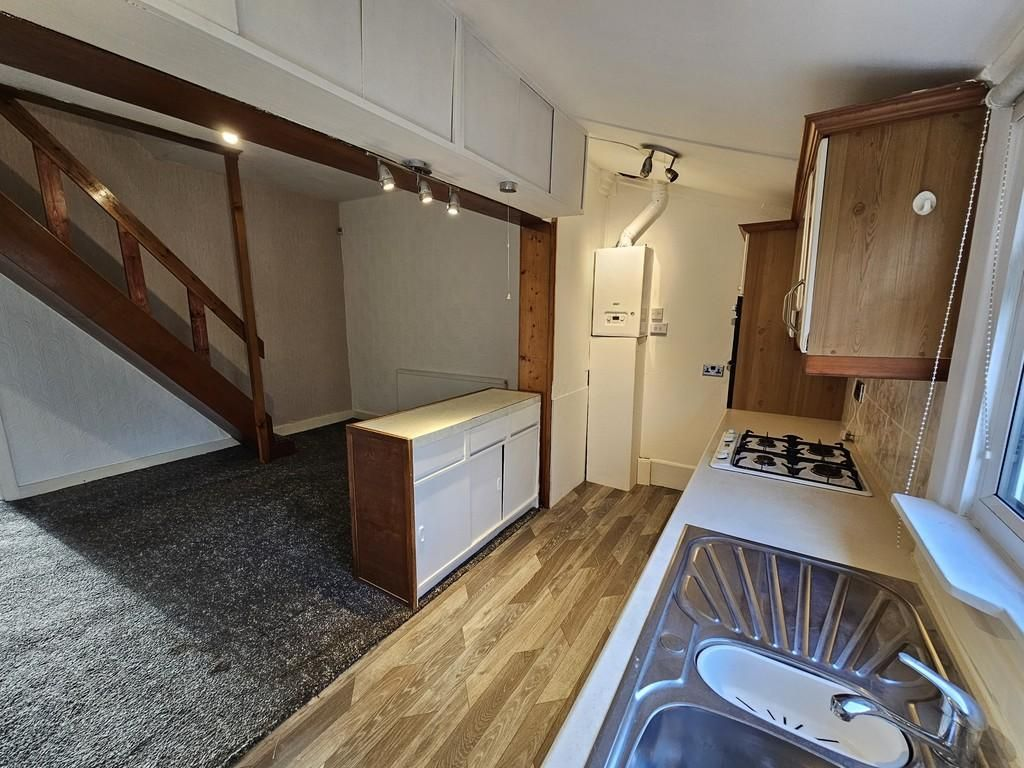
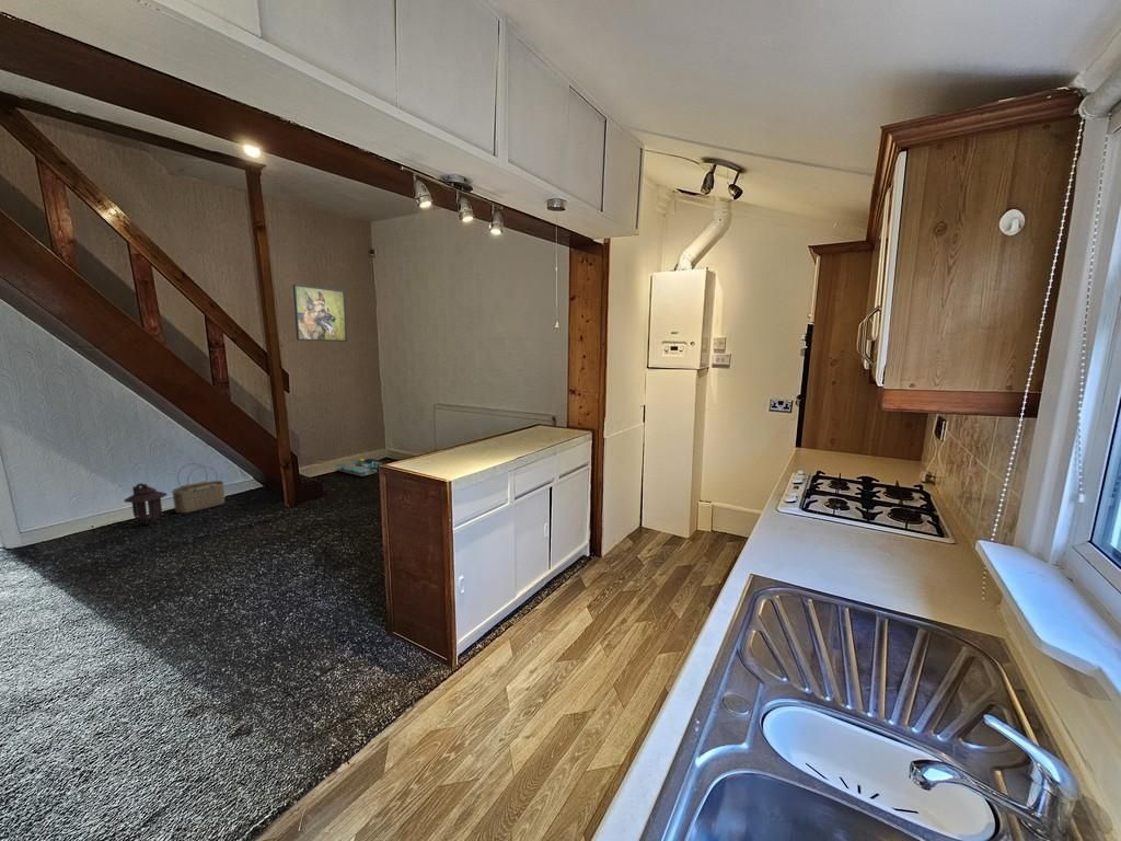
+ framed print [292,284,348,343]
+ storage bin [334,457,390,477]
+ wicker basket [171,462,226,514]
+ lantern [123,482,169,526]
